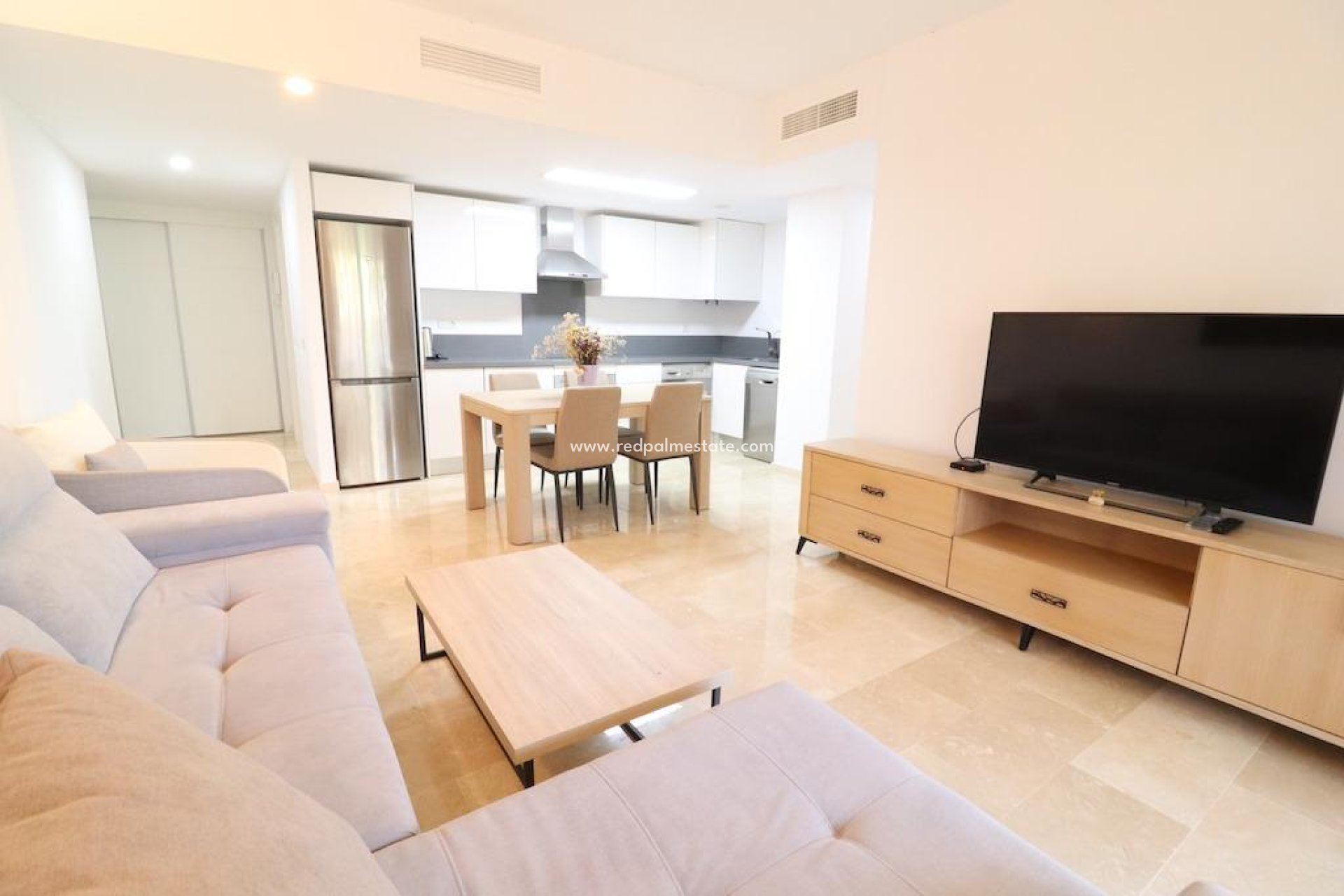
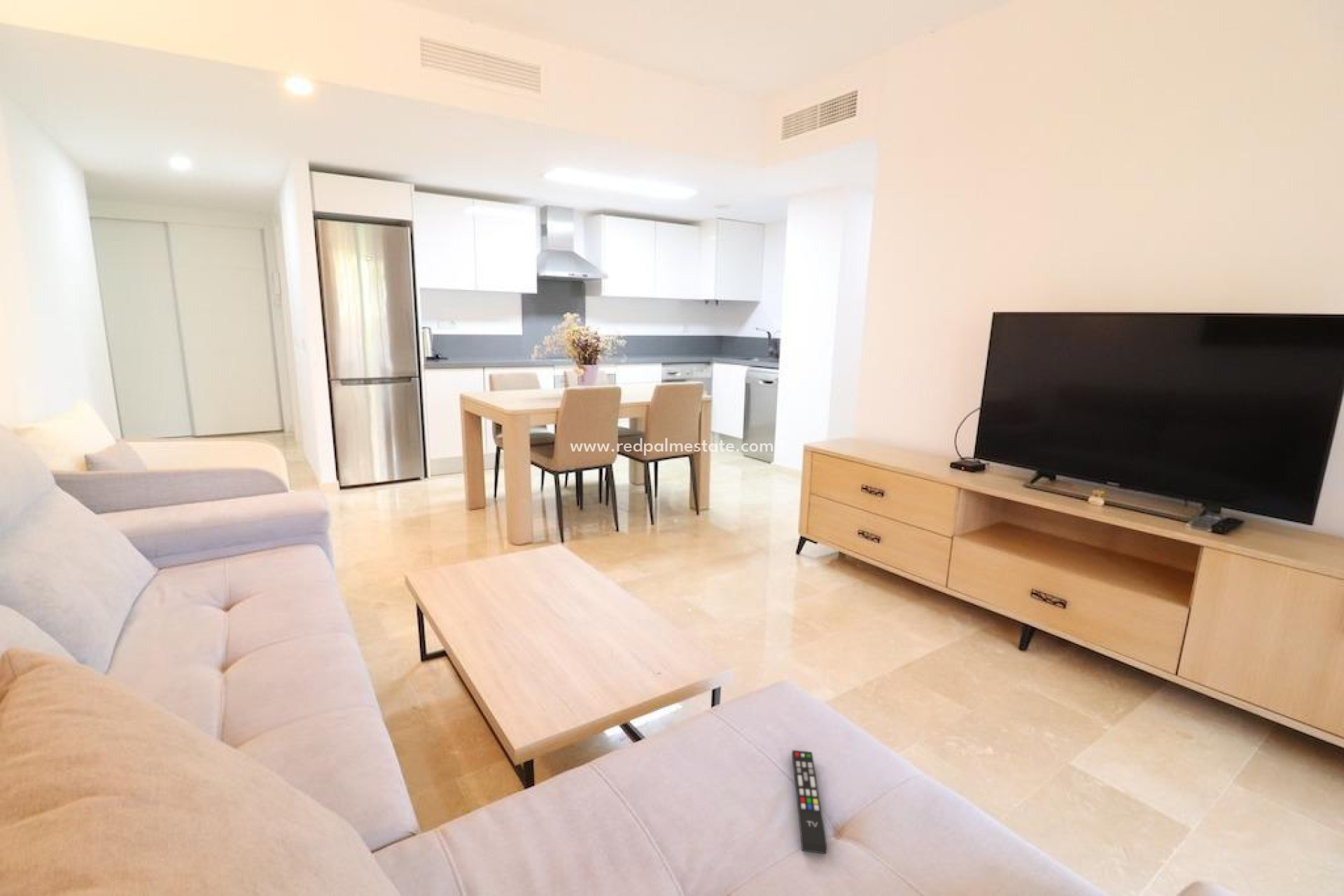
+ remote control [791,750,827,854]
